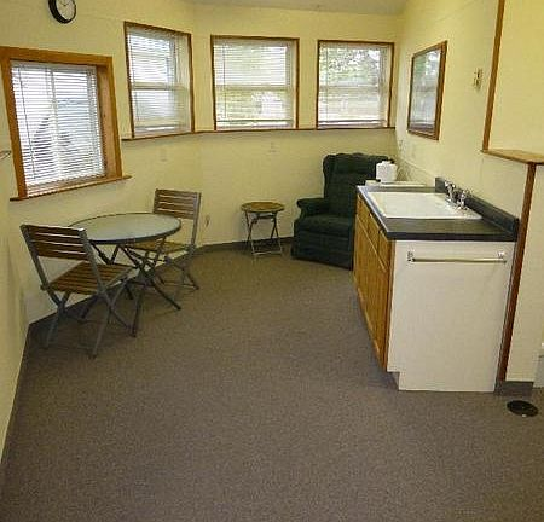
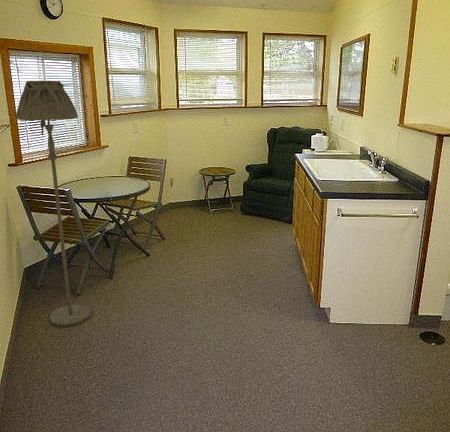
+ floor lamp [15,80,92,327]
